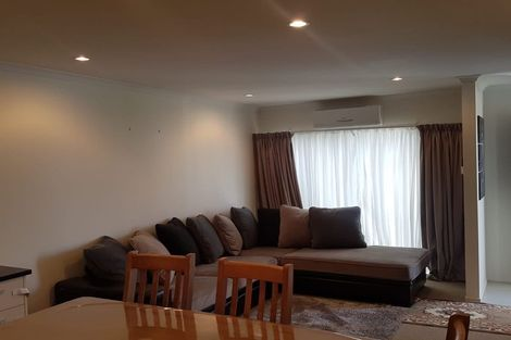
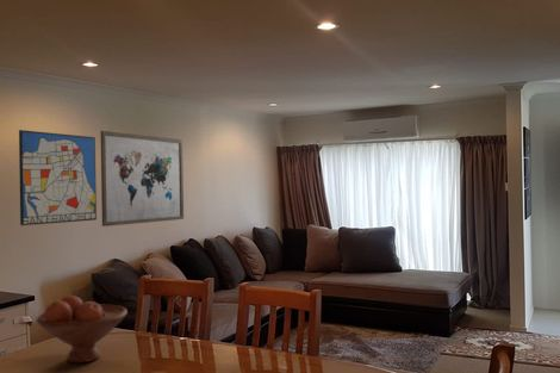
+ wall art [99,130,185,228]
+ wall art [18,129,98,226]
+ fruit bowl [36,294,129,363]
